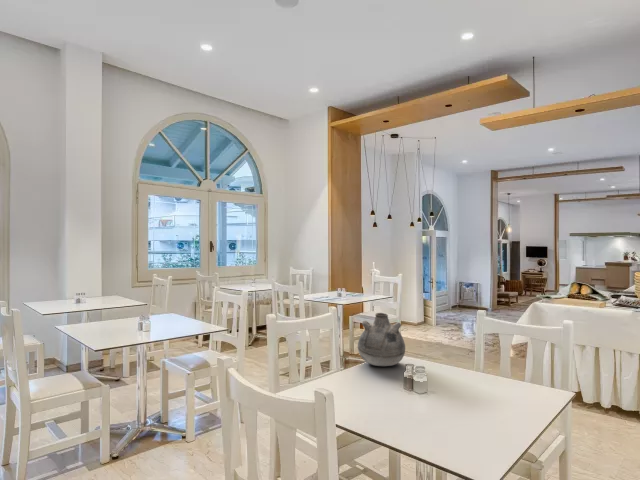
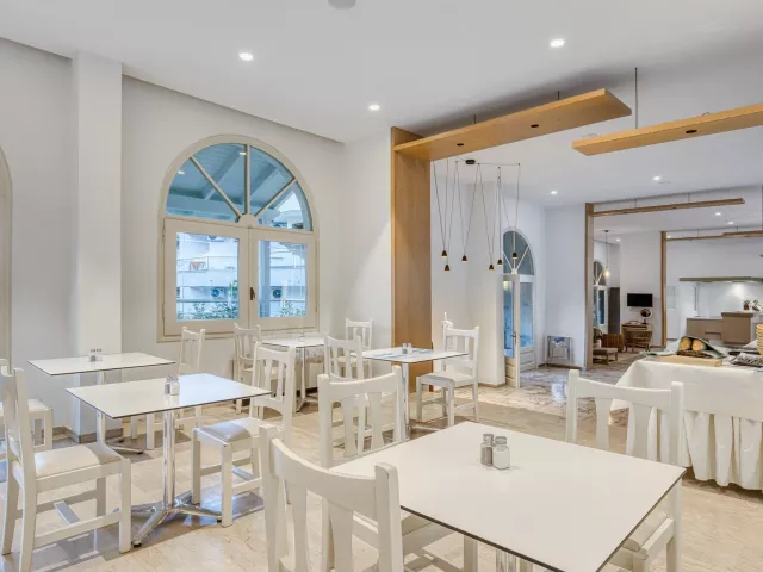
- vase [357,312,406,367]
